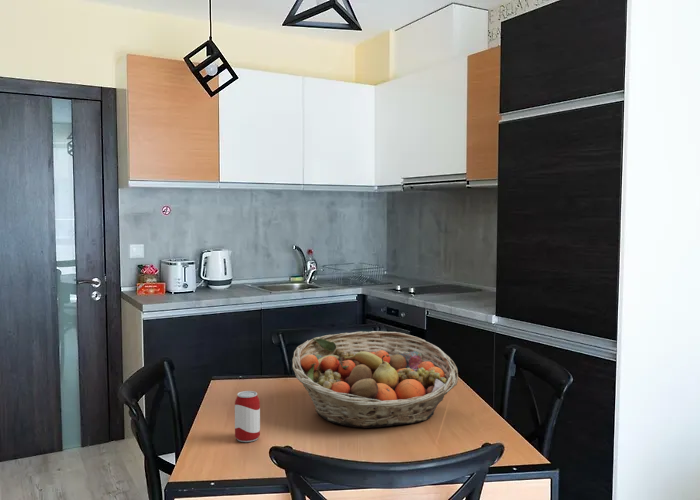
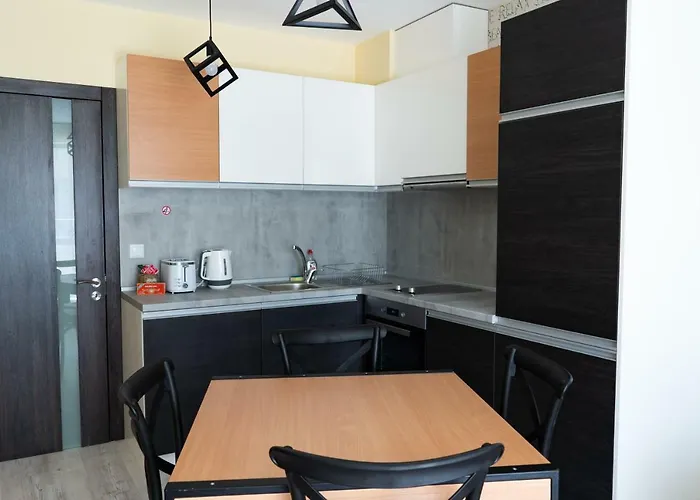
- beverage can [234,390,261,443]
- fruit basket [291,330,459,429]
